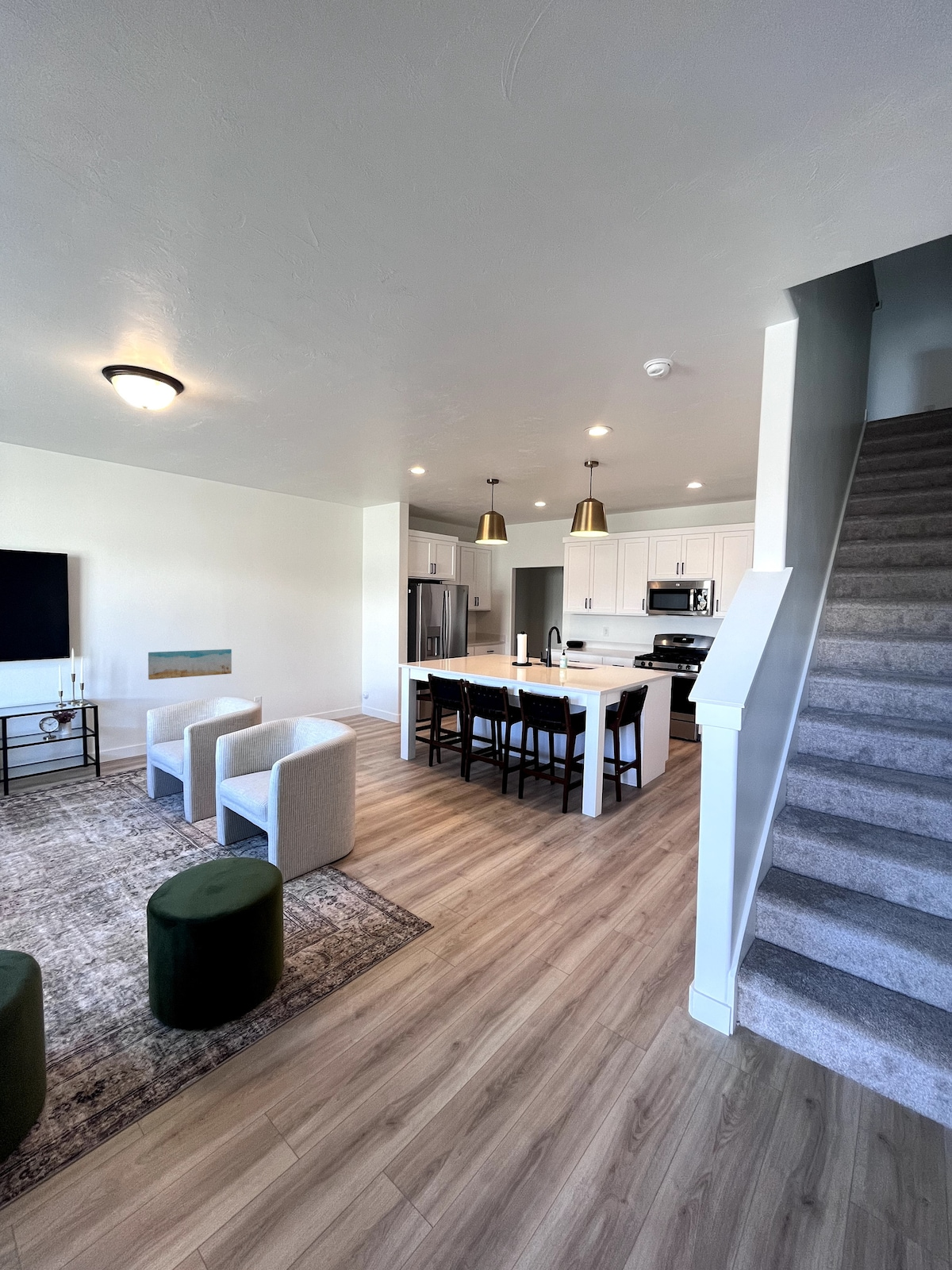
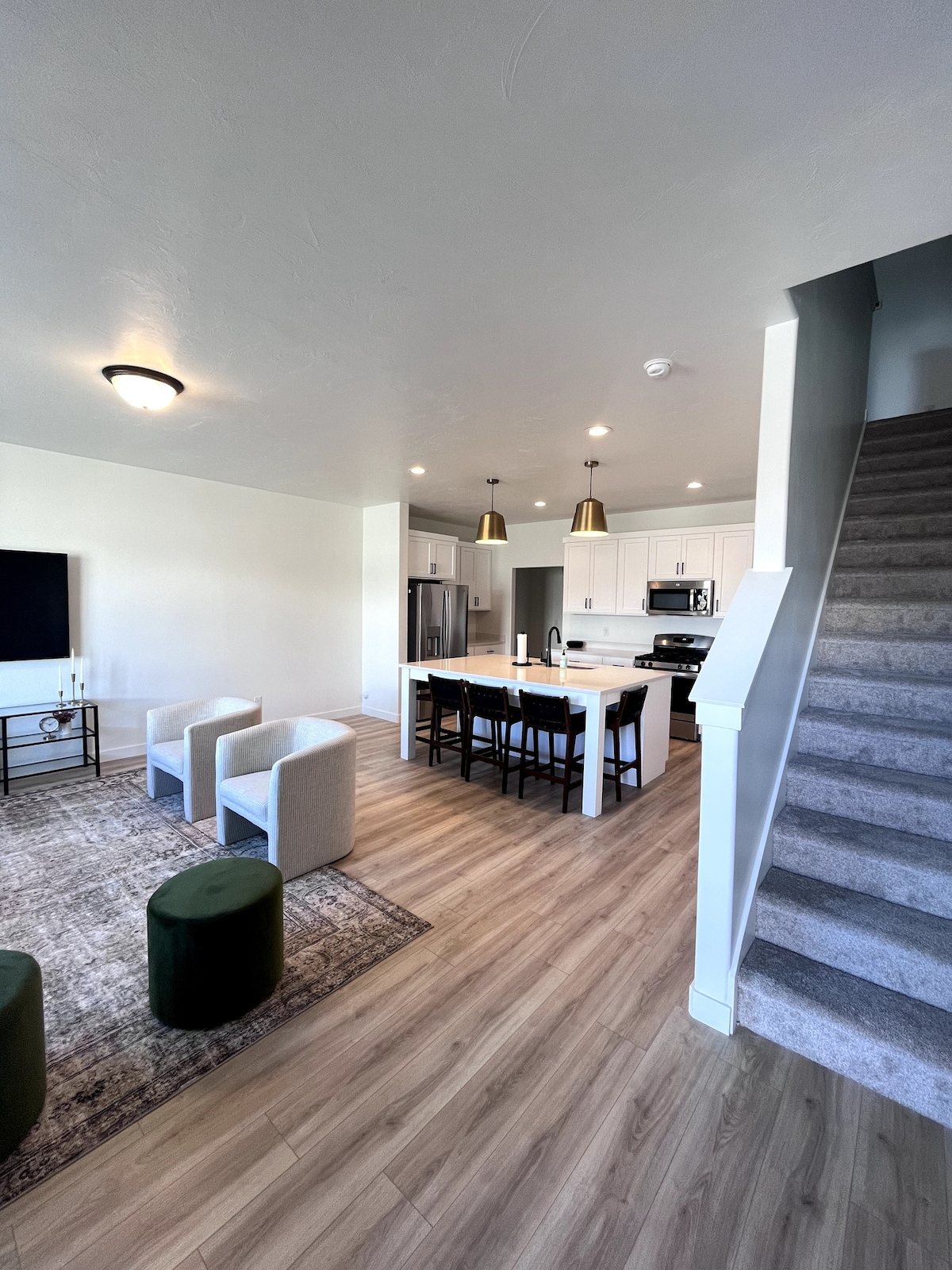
- wall art [148,648,232,680]
